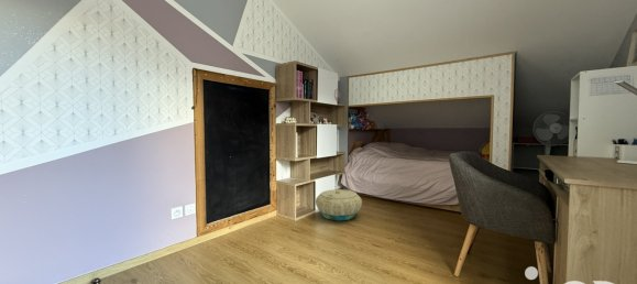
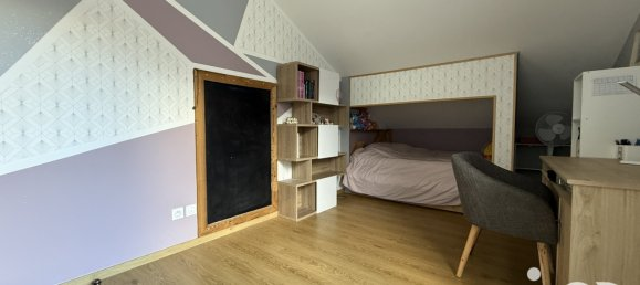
- basket [315,188,363,221]
